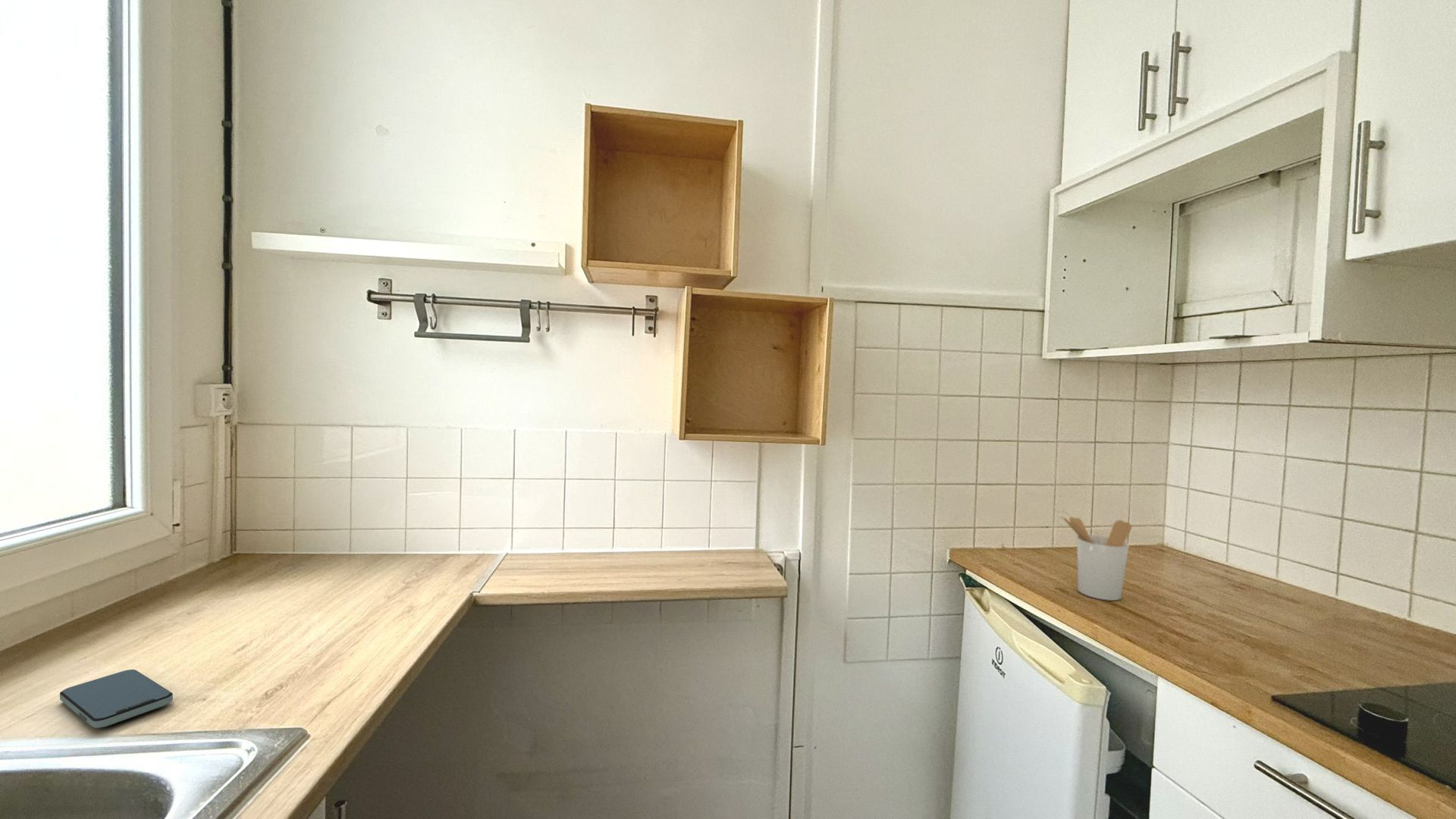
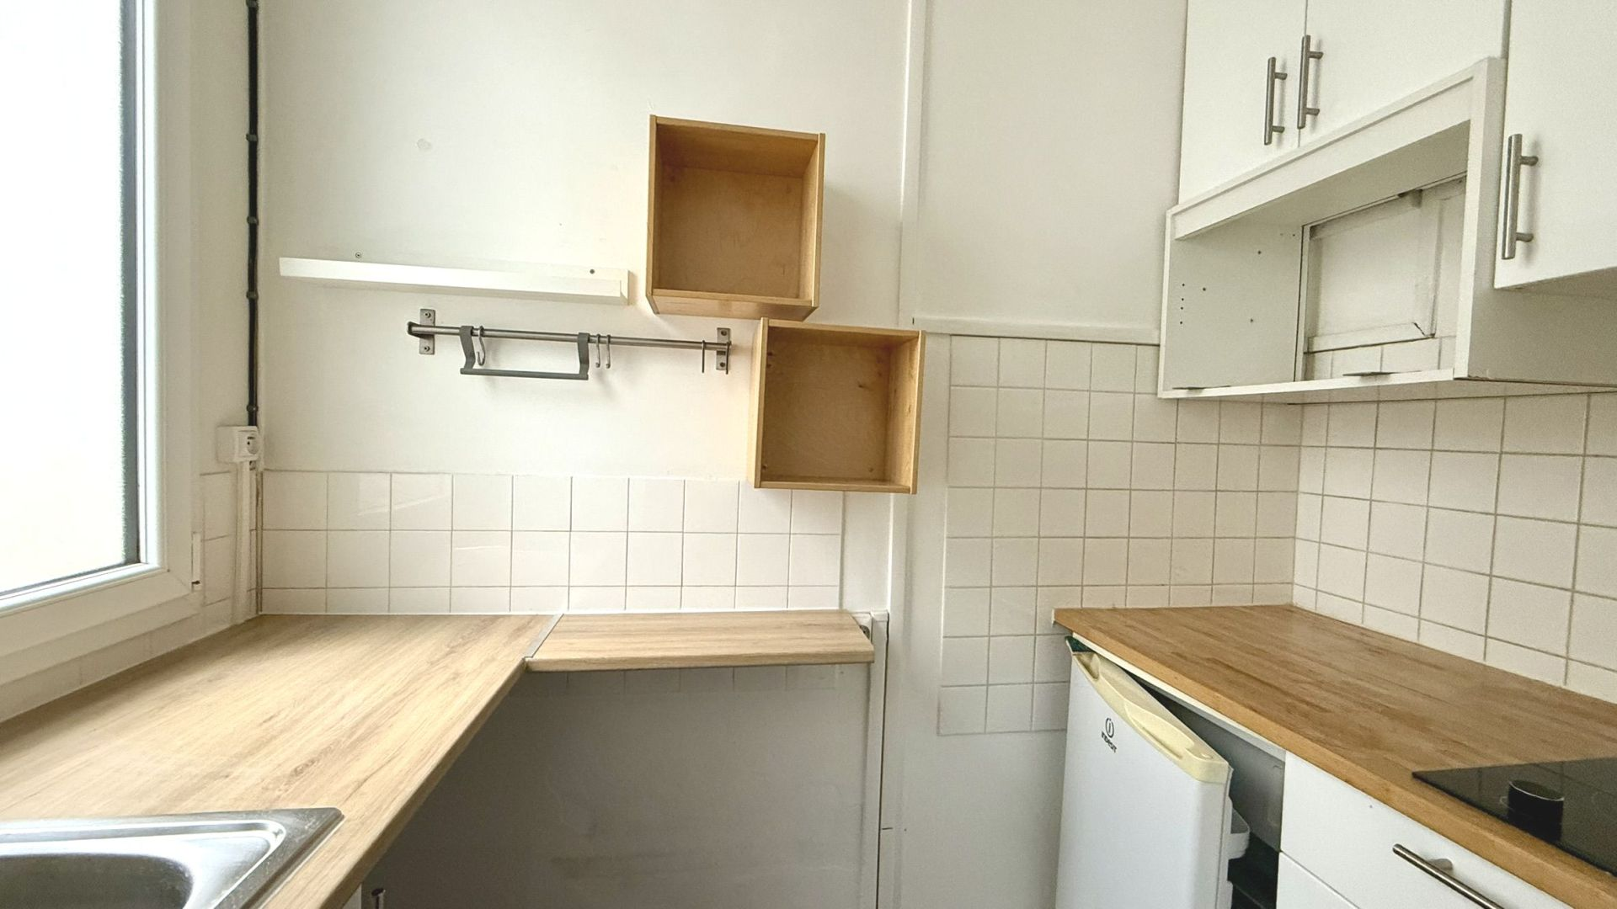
- smartphone [59,669,174,729]
- utensil holder [1059,514,1133,601]
